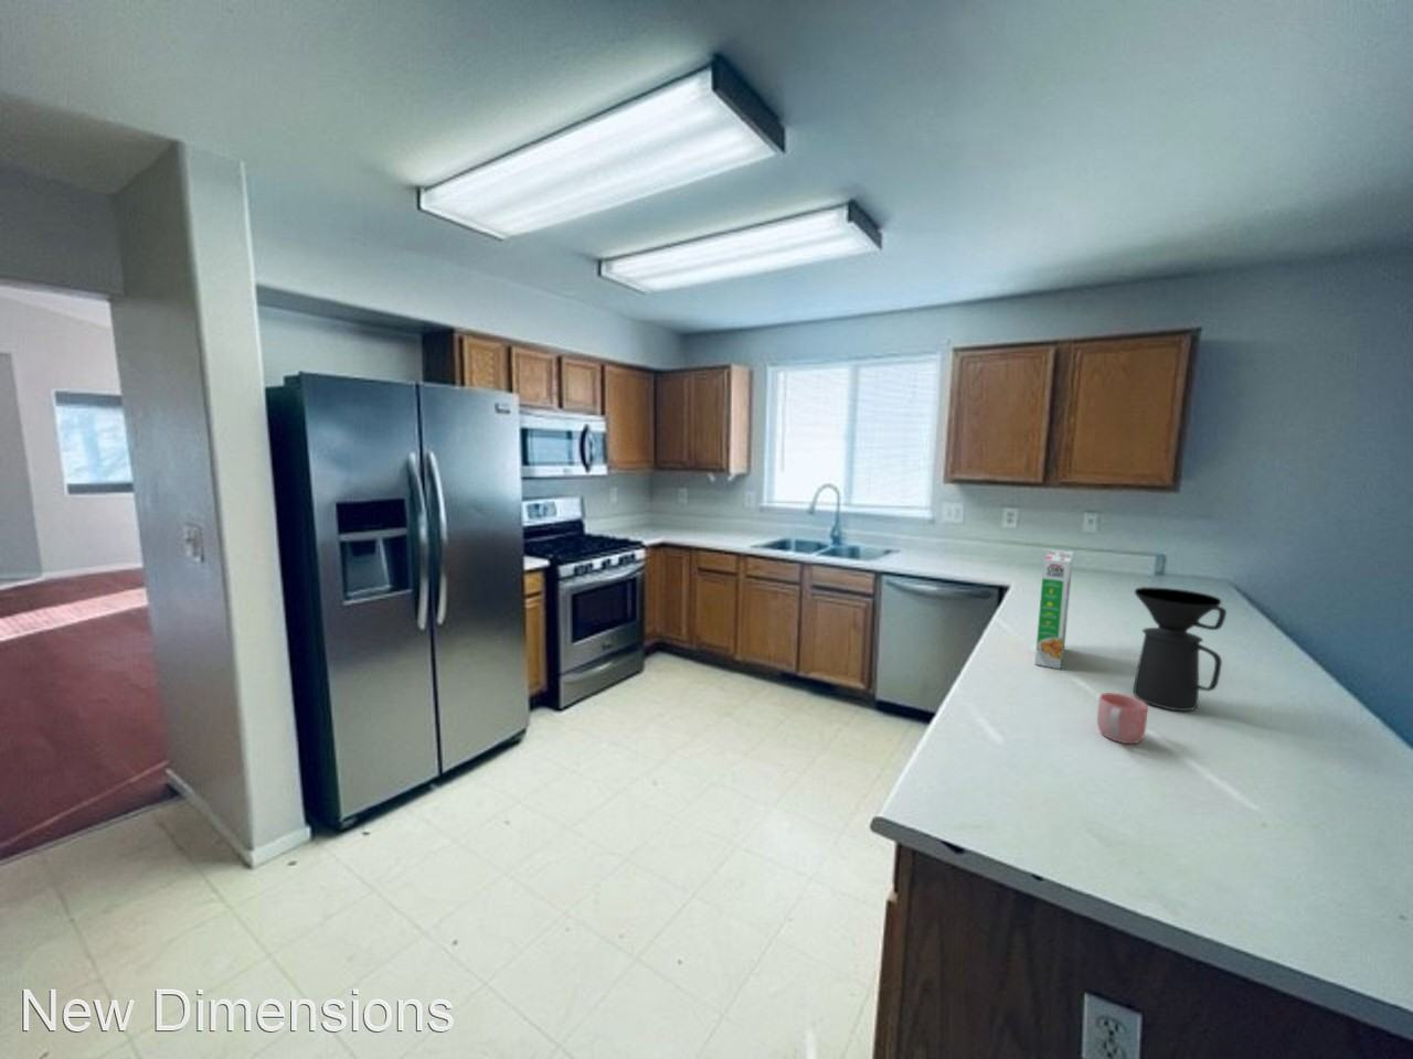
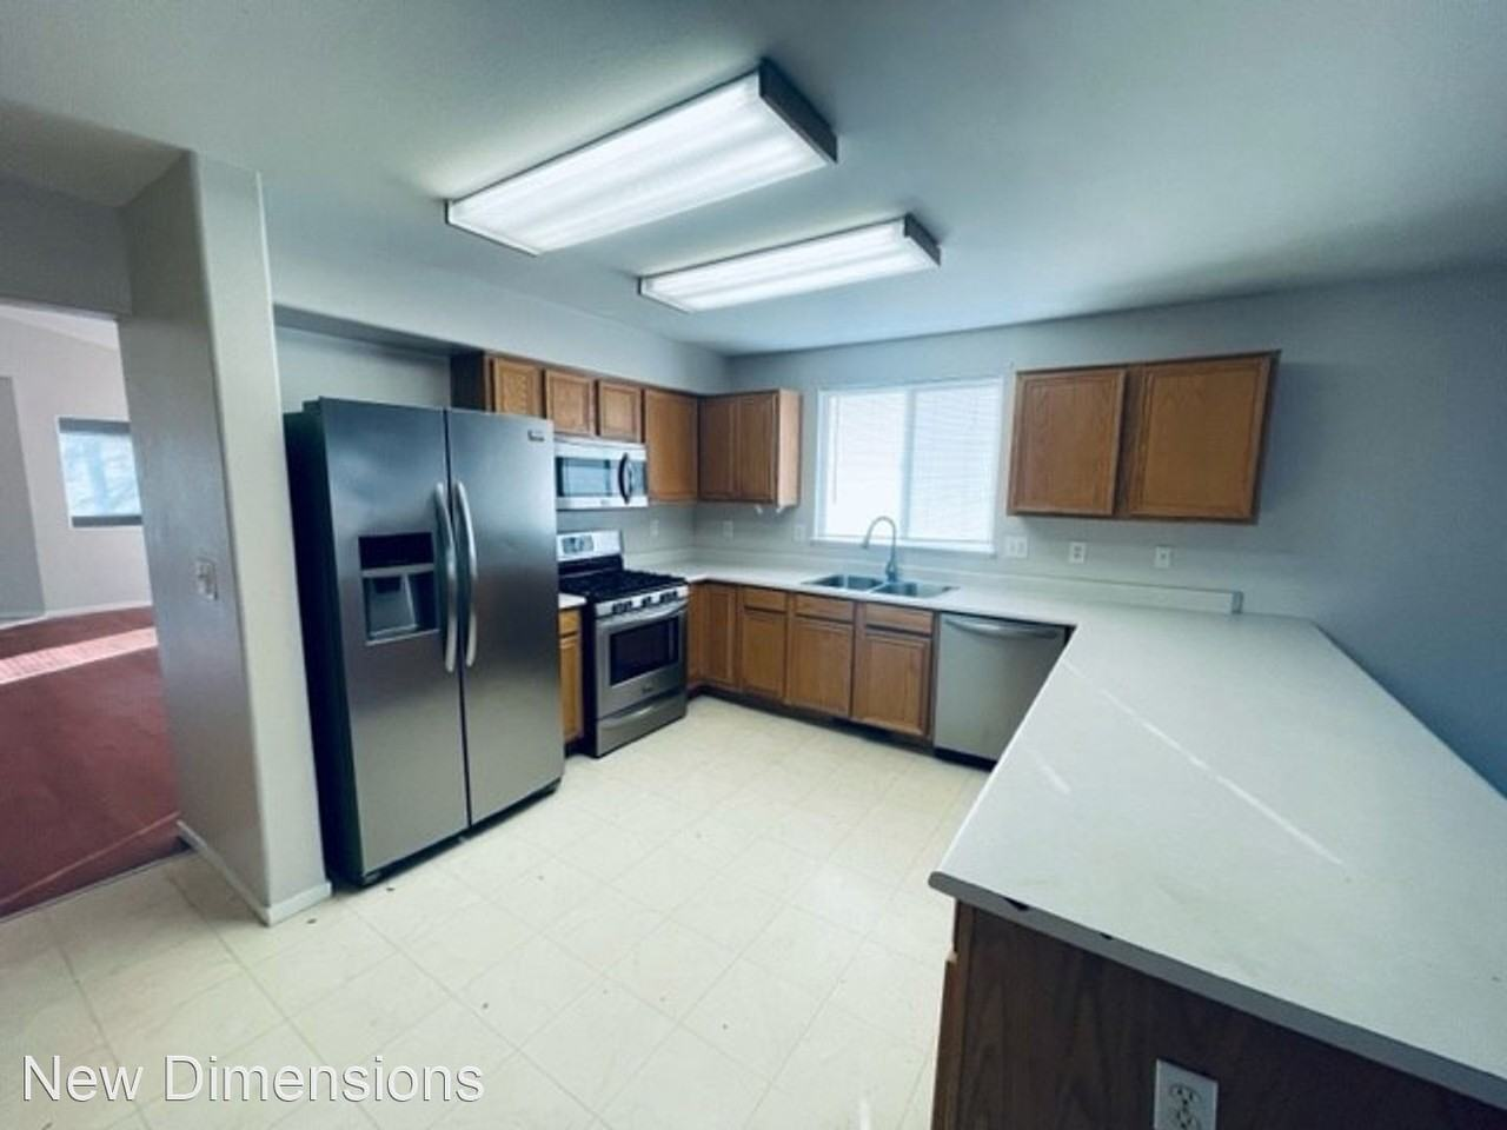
- mug [1096,692,1149,744]
- cereal box [1035,550,1074,671]
- coffee maker [1133,586,1227,712]
